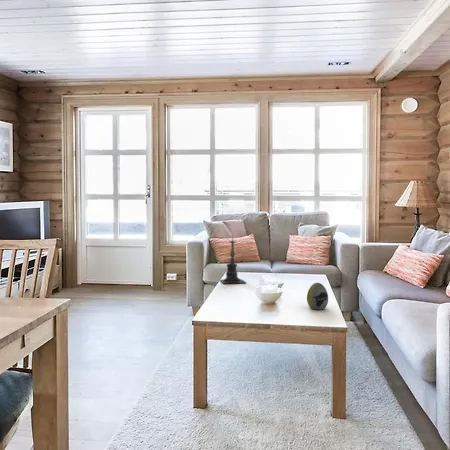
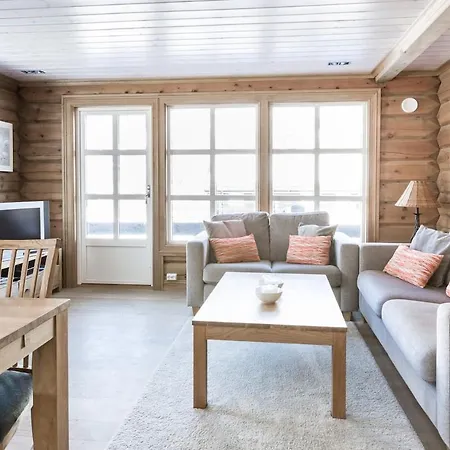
- candle holder [219,234,247,284]
- decorative egg [306,282,329,311]
